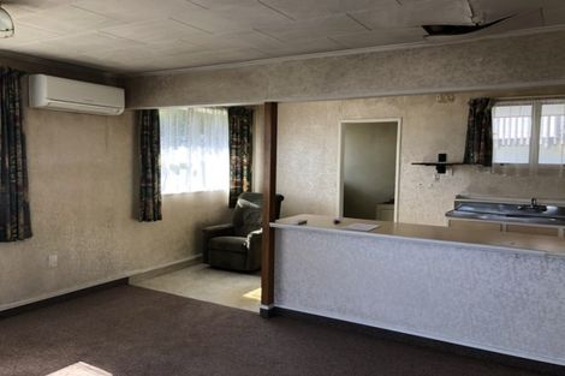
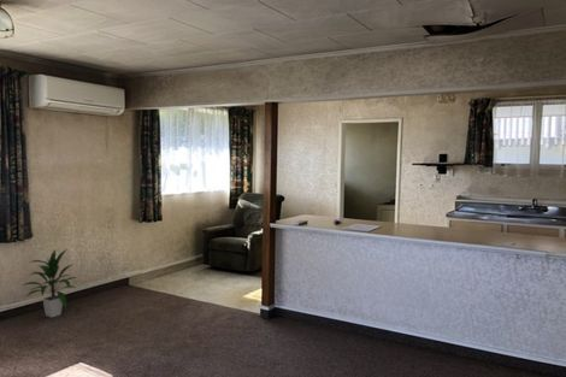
+ indoor plant [22,247,79,318]
